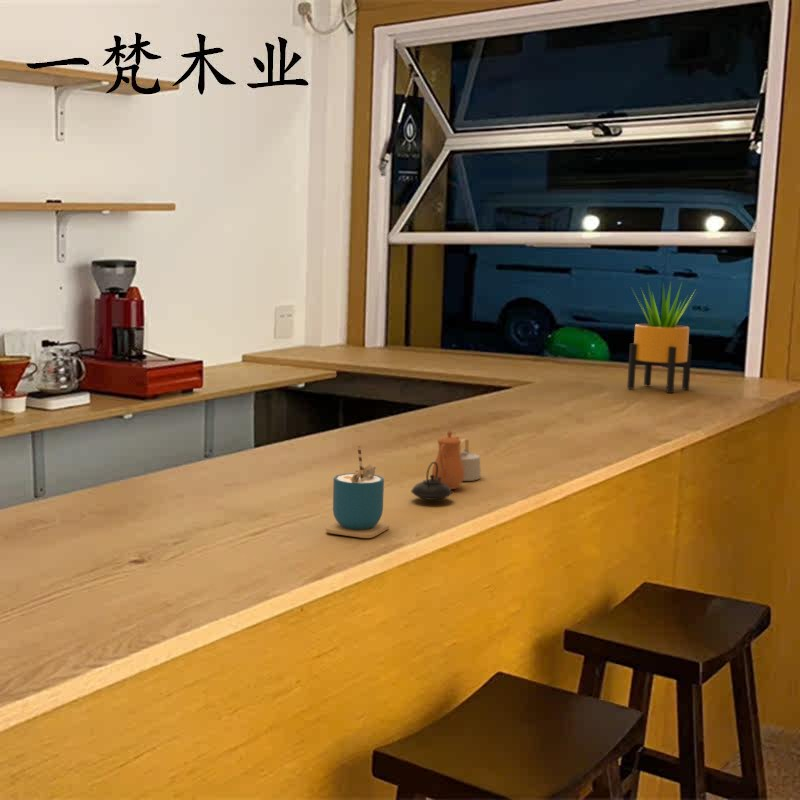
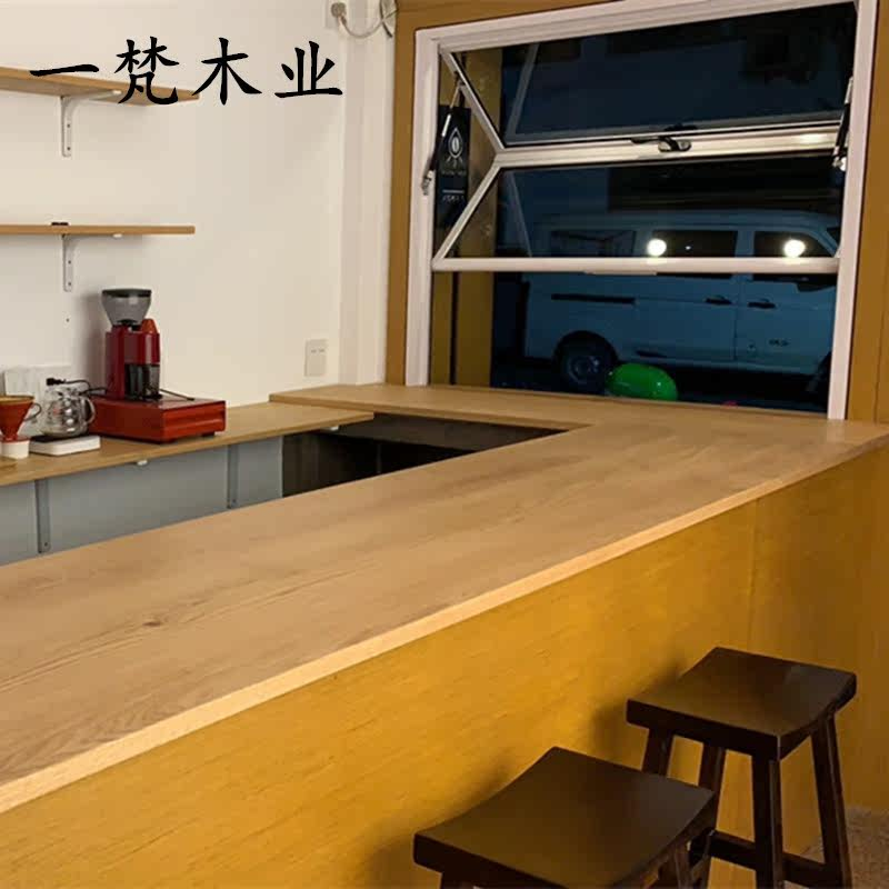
- potted plant [626,281,697,394]
- teapot [410,429,482,501]
- cup [325,445,390,539]
